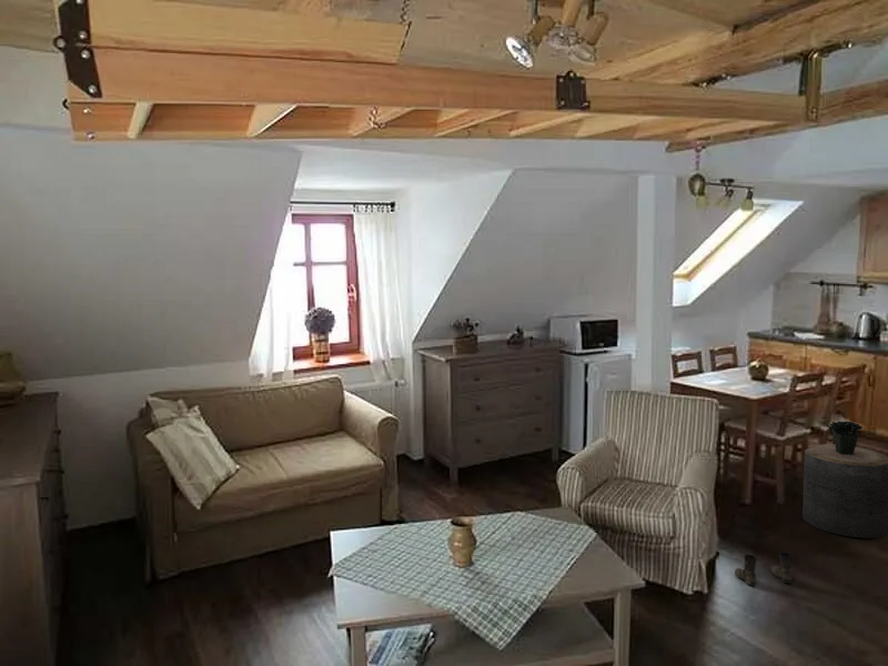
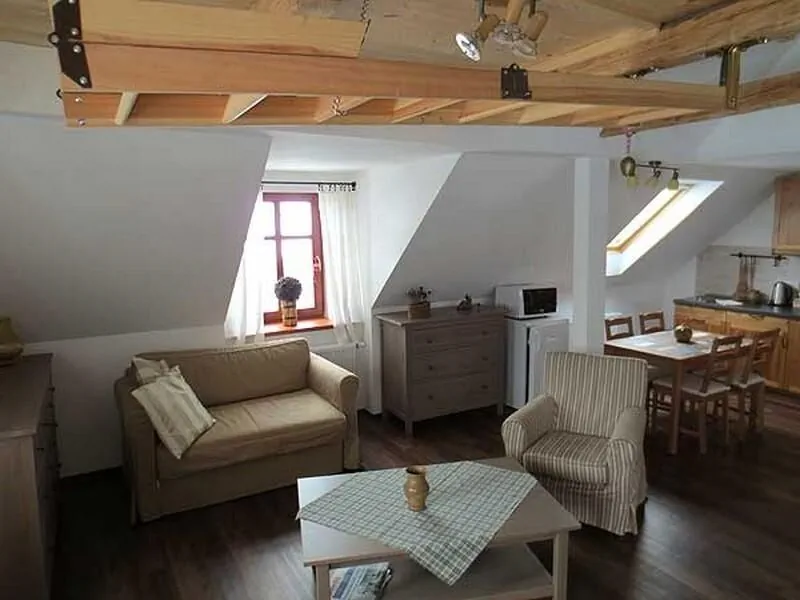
- potted plant [826,396,865,455]
- boots [734,552,794,586]
- stool [801,443,888,539]
